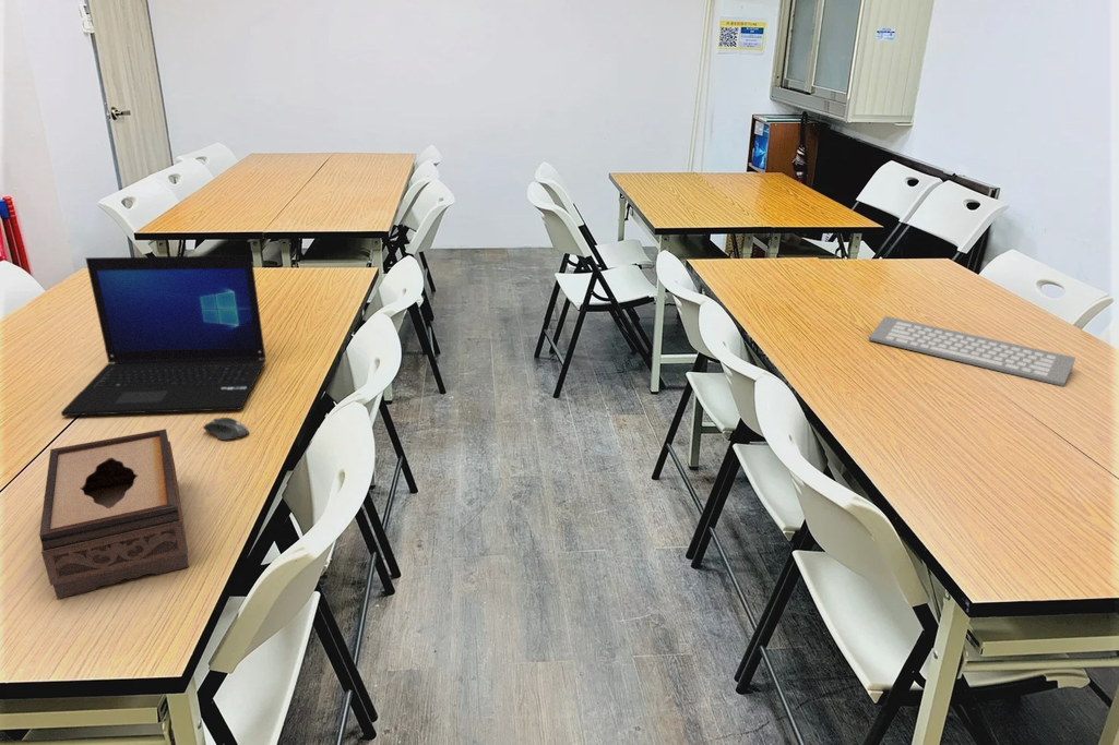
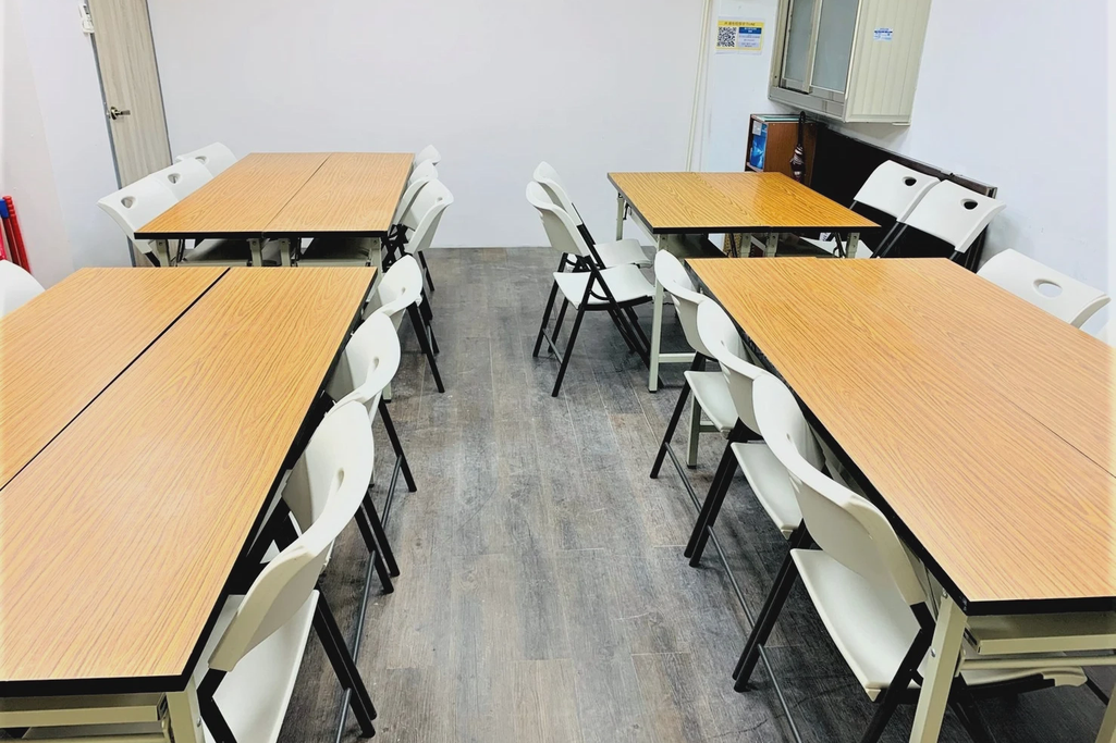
- computer keyboard [868,315,1076,387]
- laptop [60,254,267,417]
- computer mouse [202,417,250,441]
- tissue box [38,428,190,600]
